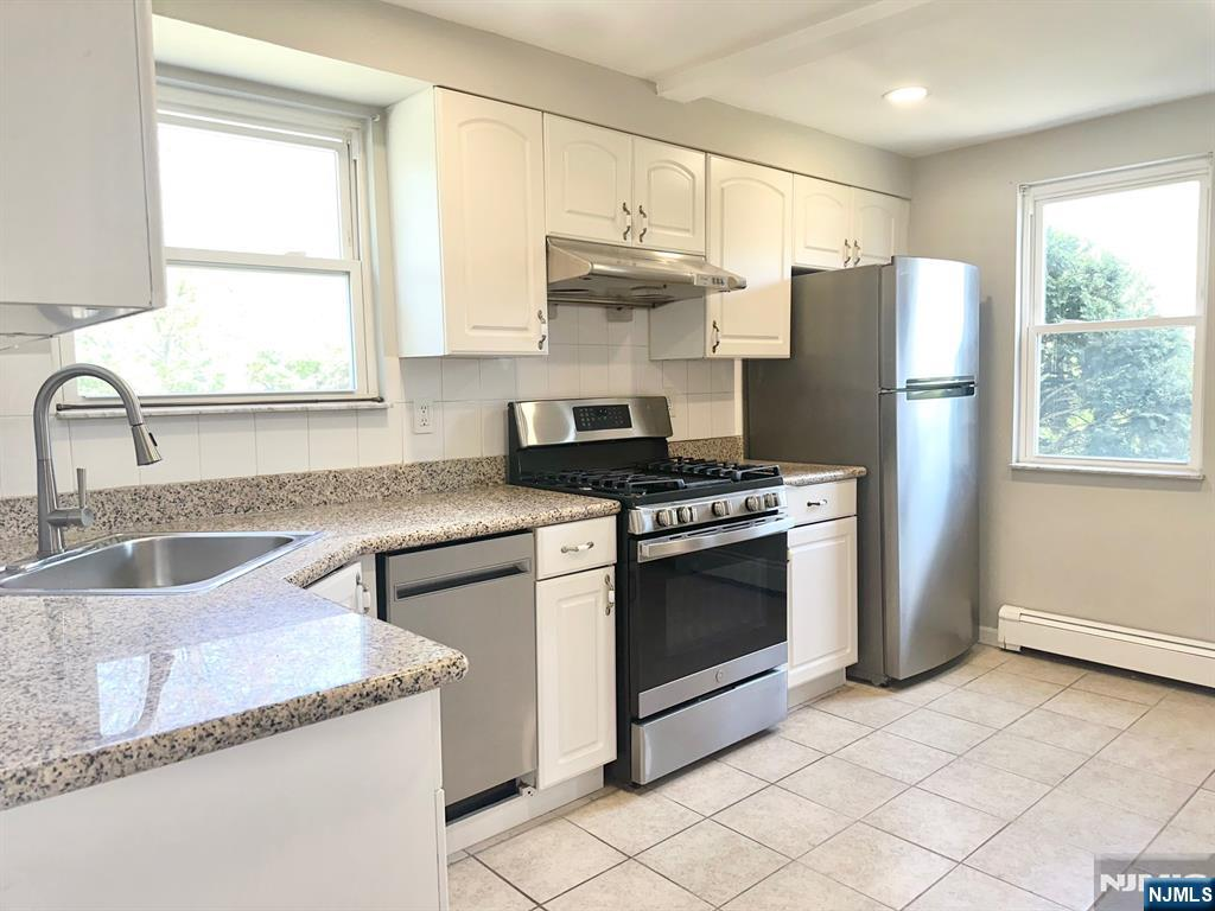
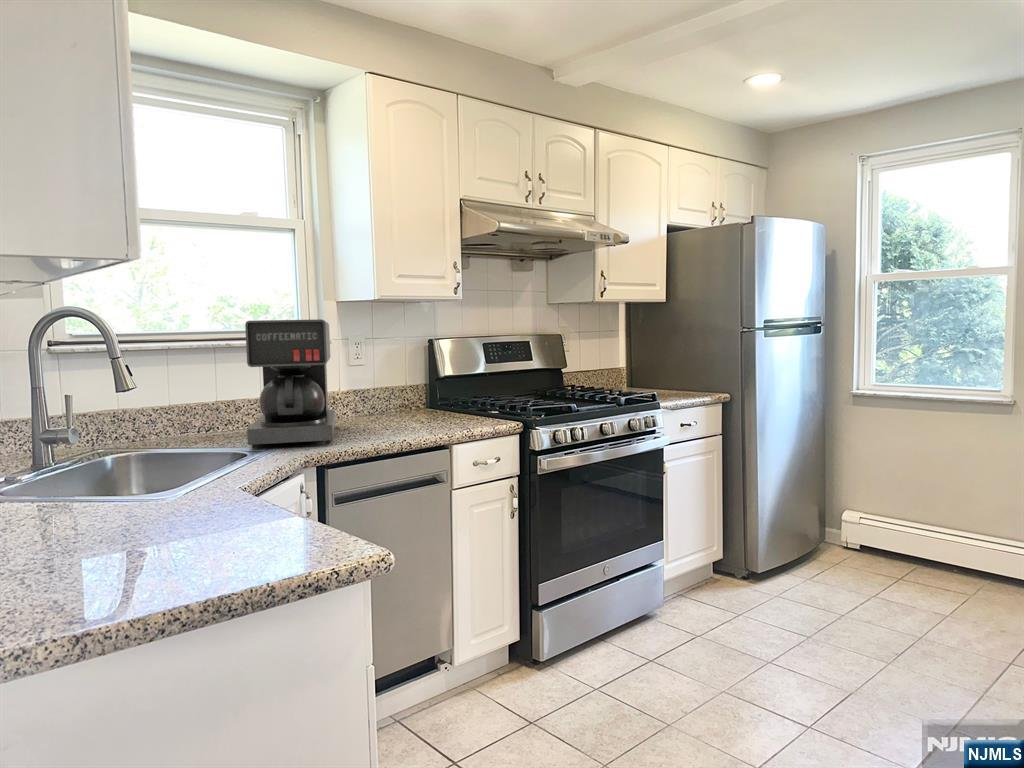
+ coffee maker [244,318,336,449]
